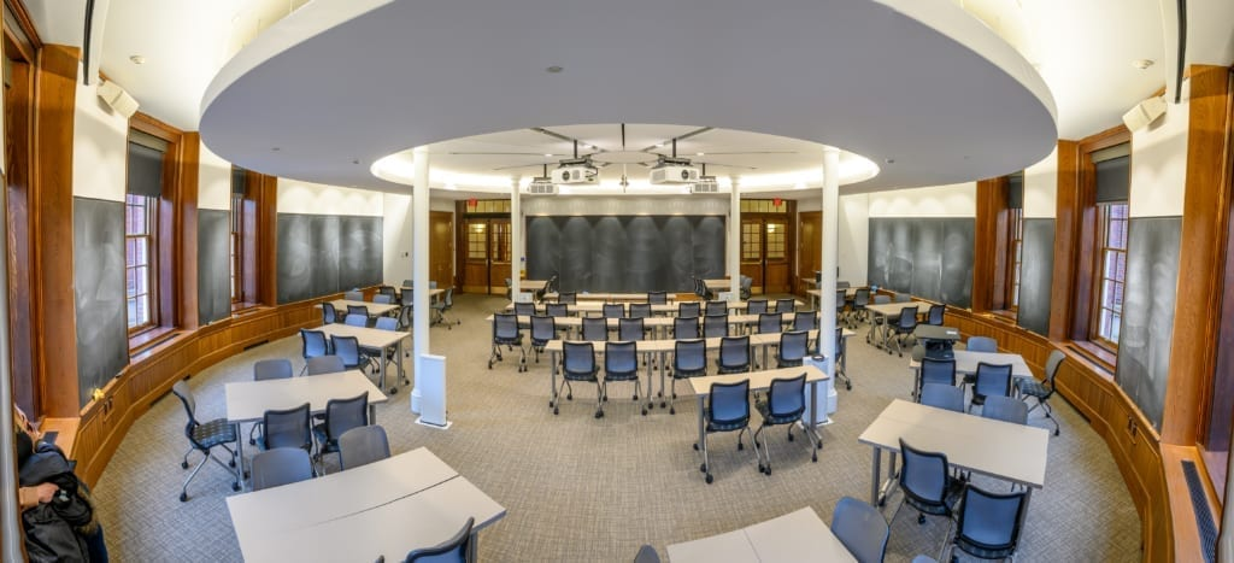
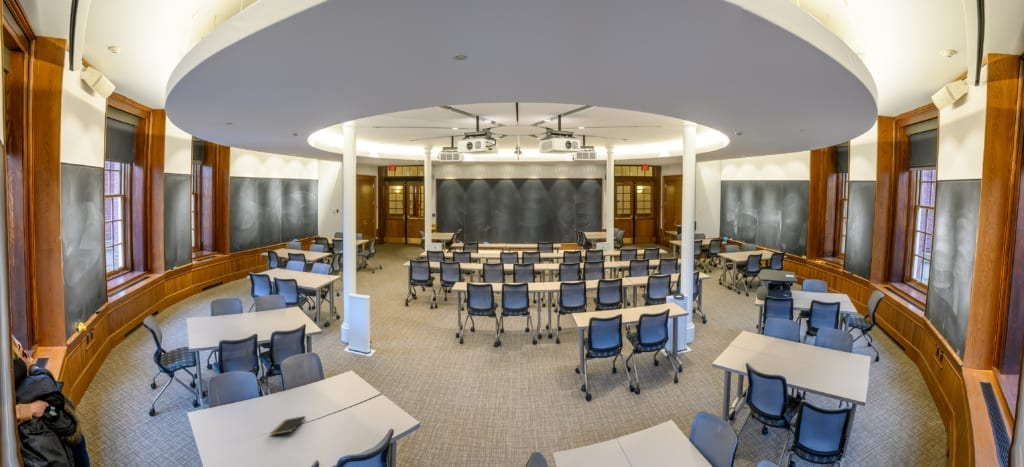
+ notepad [269,415,307,436]
